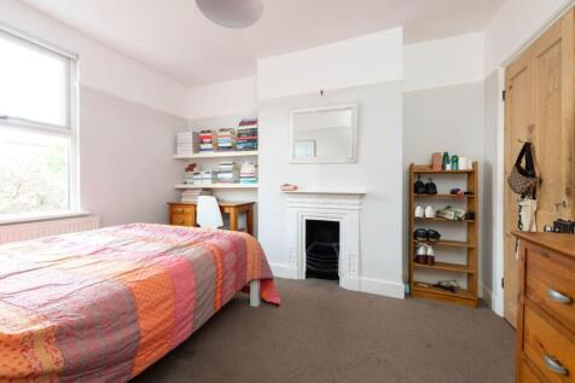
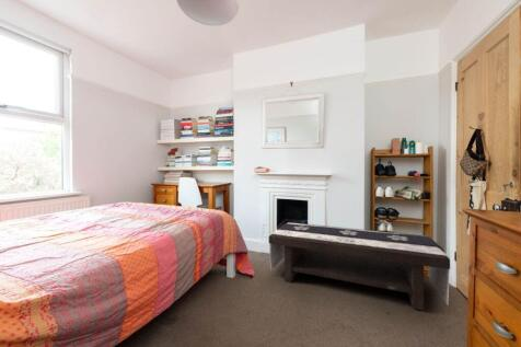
+ bench [268,221,451,311]
